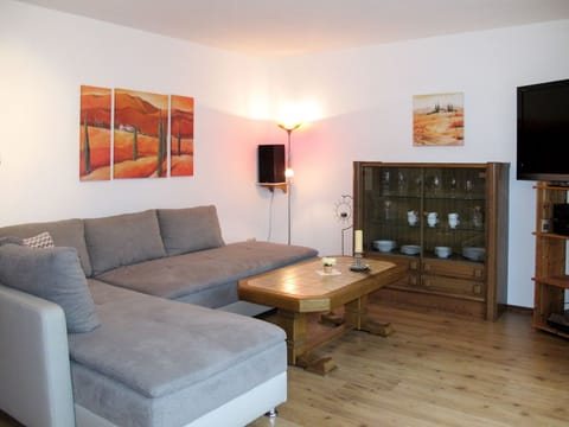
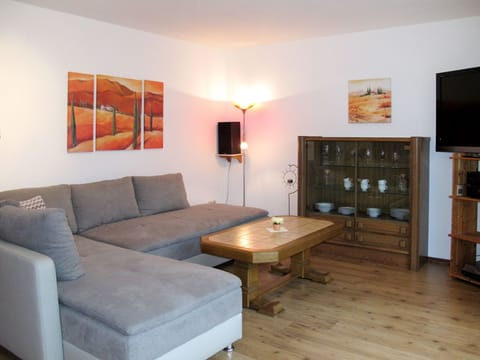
- candle holder [347,229,370,270]
